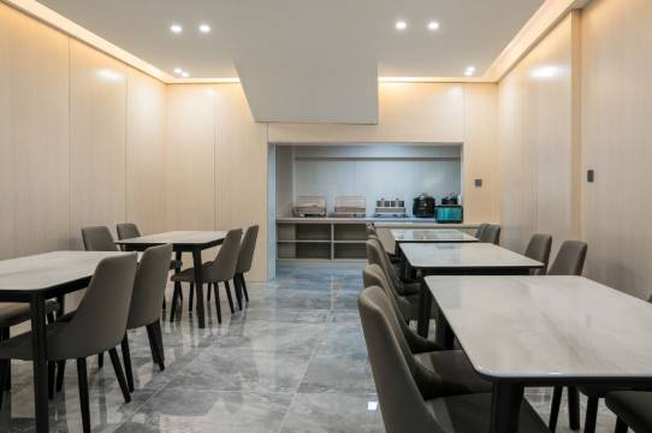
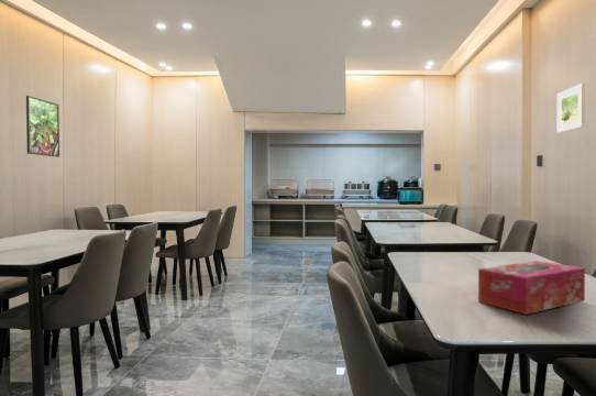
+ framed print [25,95,60,158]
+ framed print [555,82,586,134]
+ tissue box [477,260,586,316]
